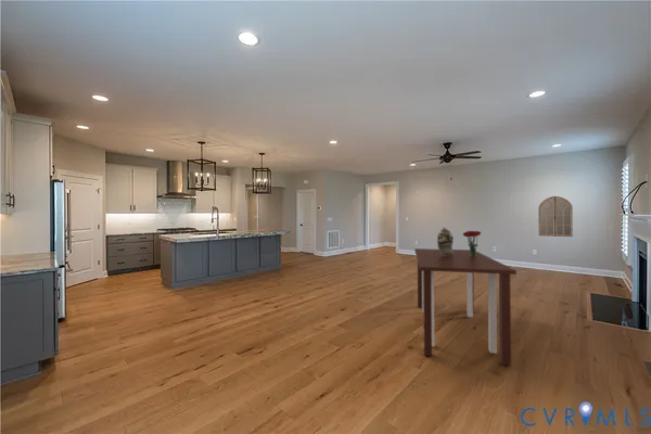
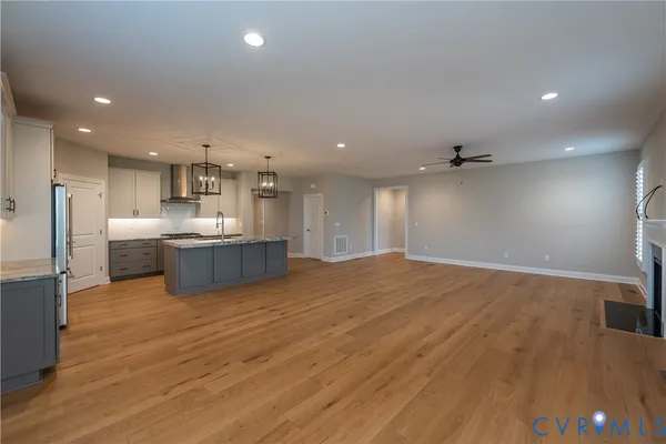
- dining table [413,247,518,367]
- decorative urn [435,227,455,256]
- bouquet [462,230,482,256]
- home mirror [537,195,574,238]
